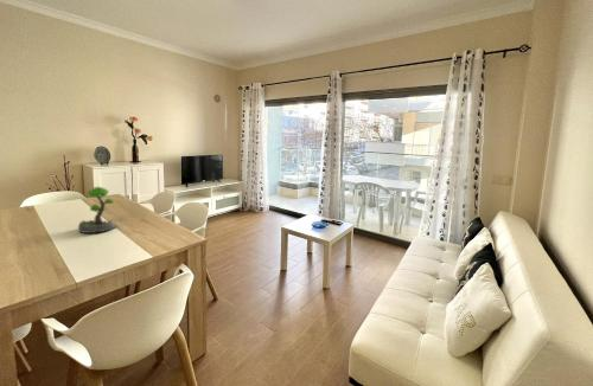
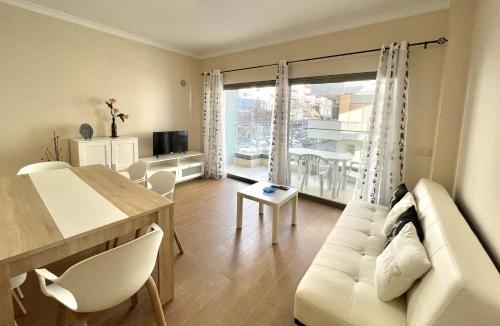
- plant [77,186,117,234]
